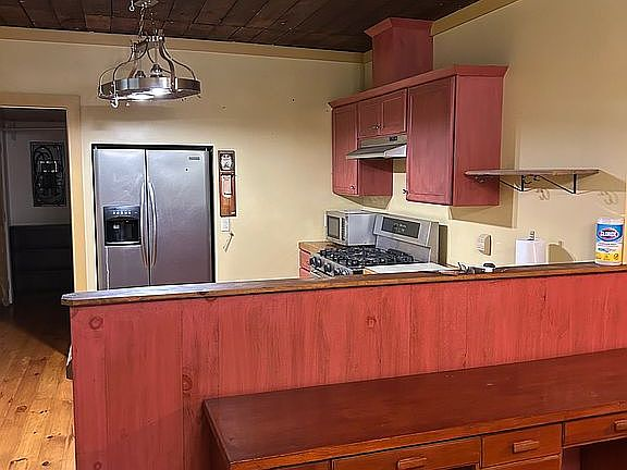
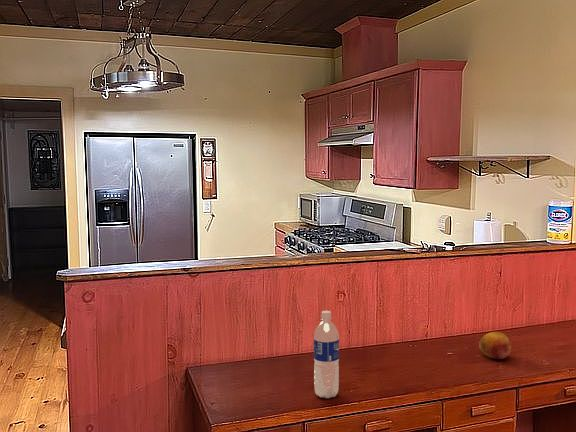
+ fruit [478,331,512,360]
+ water bottle [313,310,340,399]
